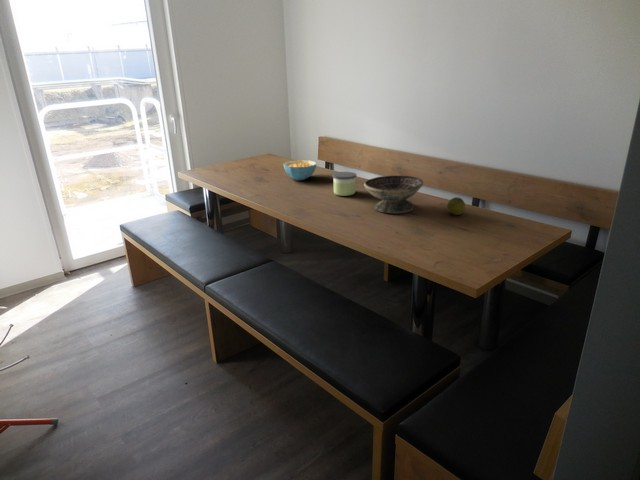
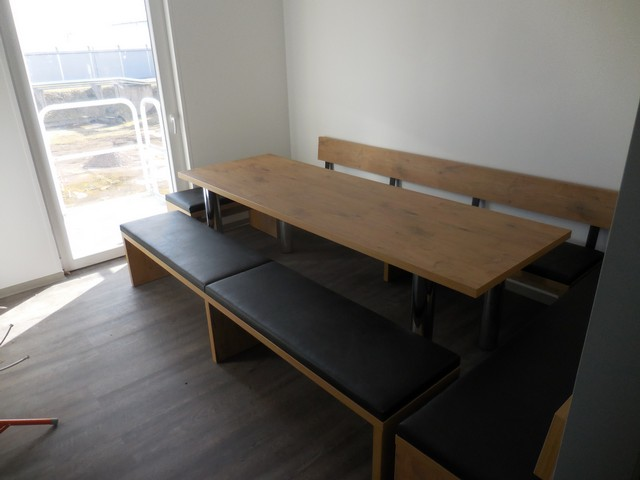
- fruit [446,196,466,216]
- decorative bowl [363,175,424,215]
- candle [331,171,357,197]
- cereal bowl [283,159,317,181]
